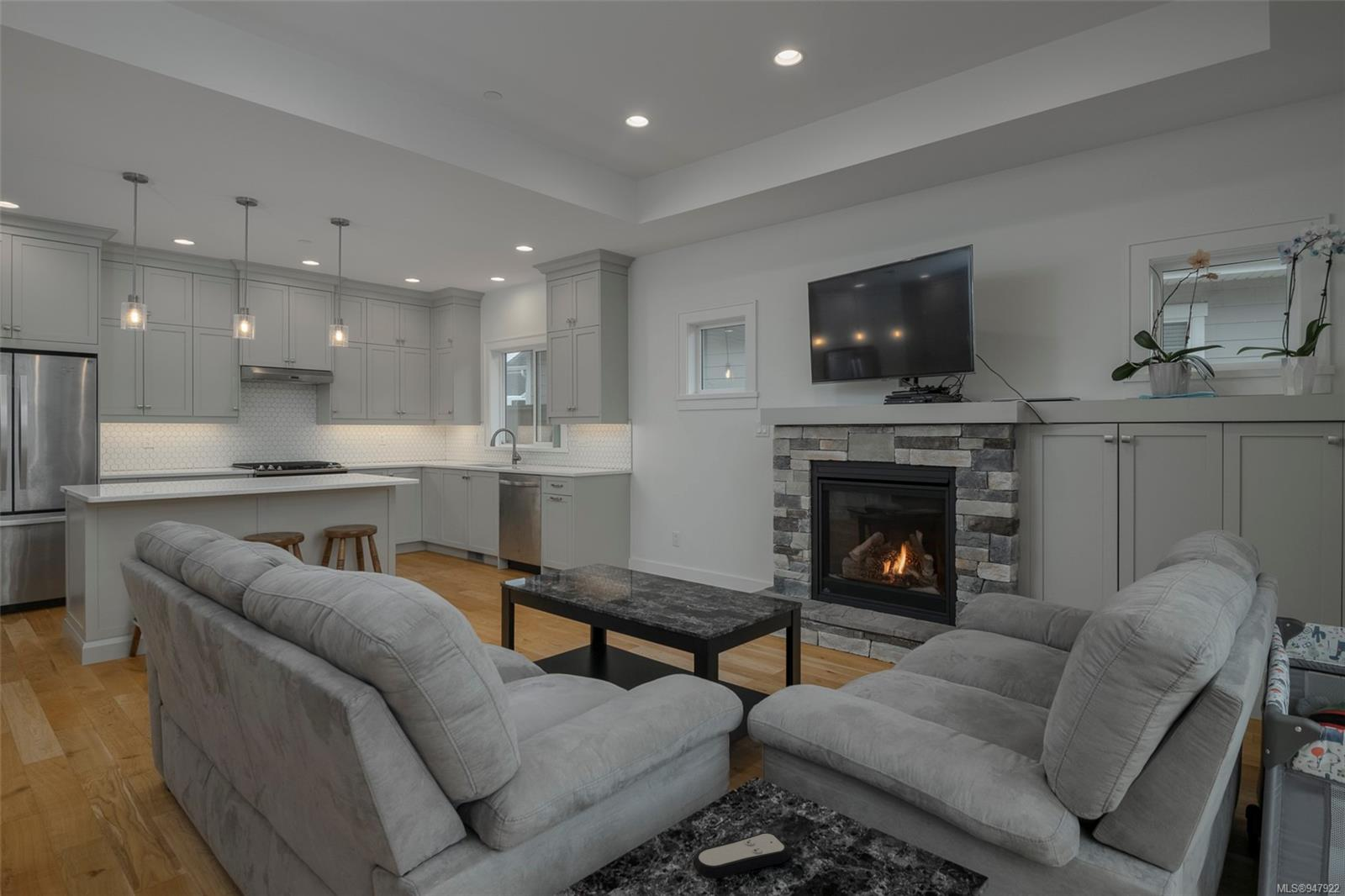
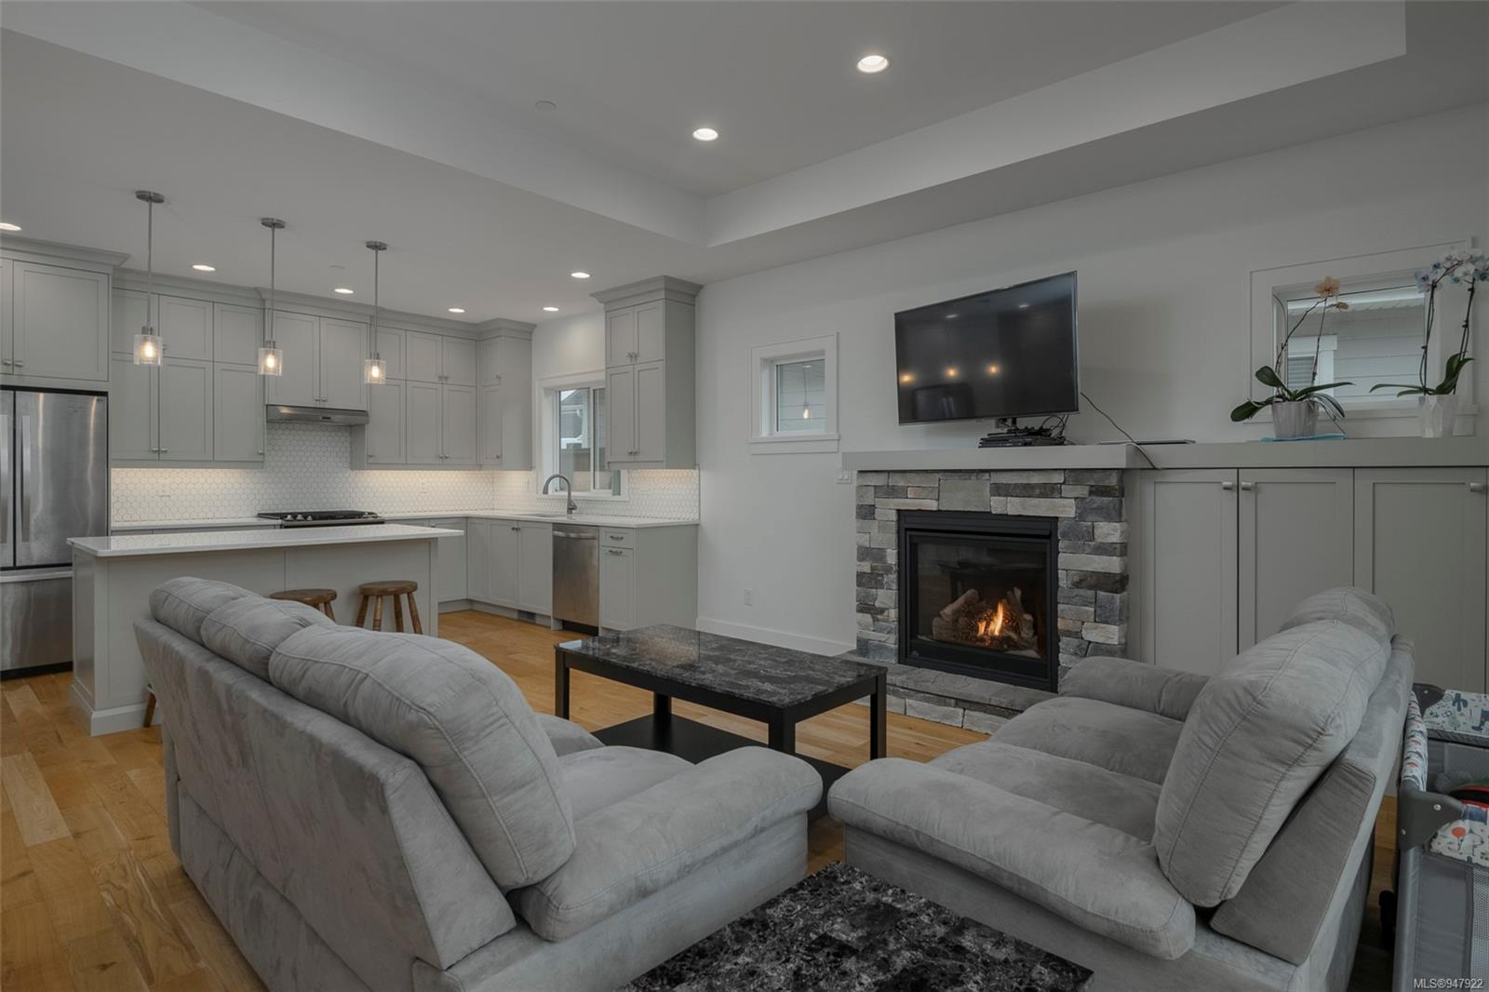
- remote control [692,831,791,879]
